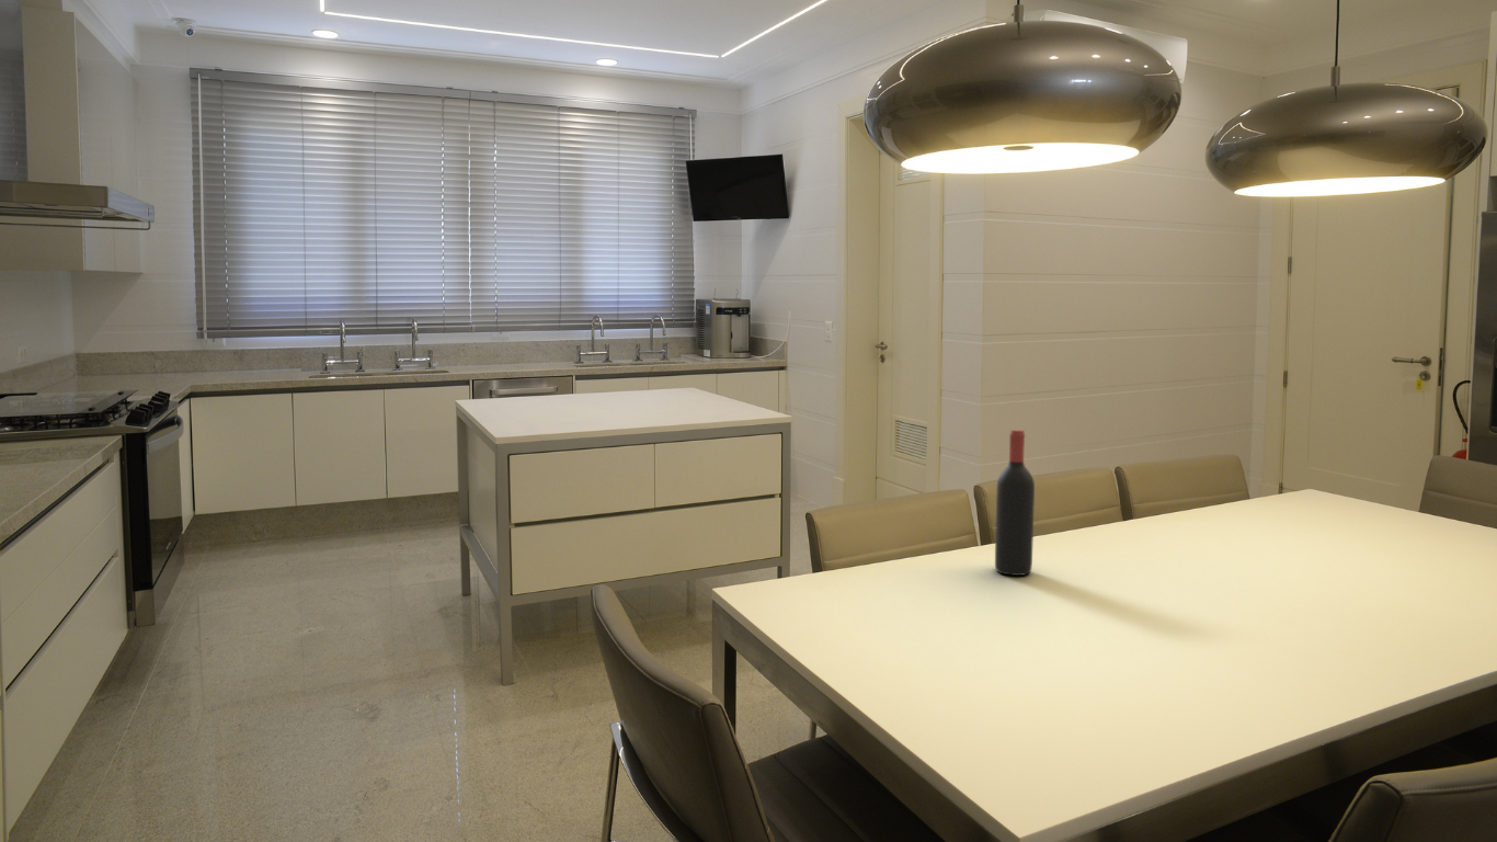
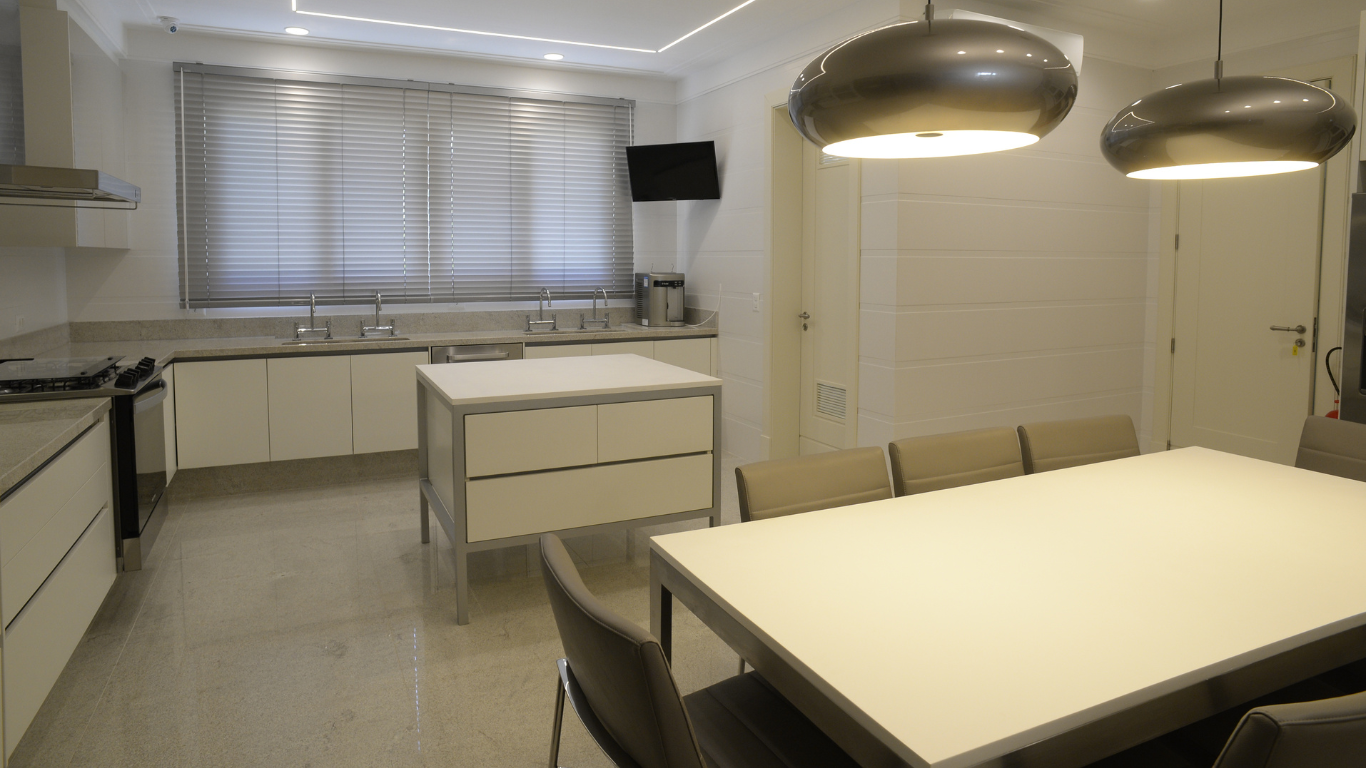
- wine bottle [994,429,1036,577]
